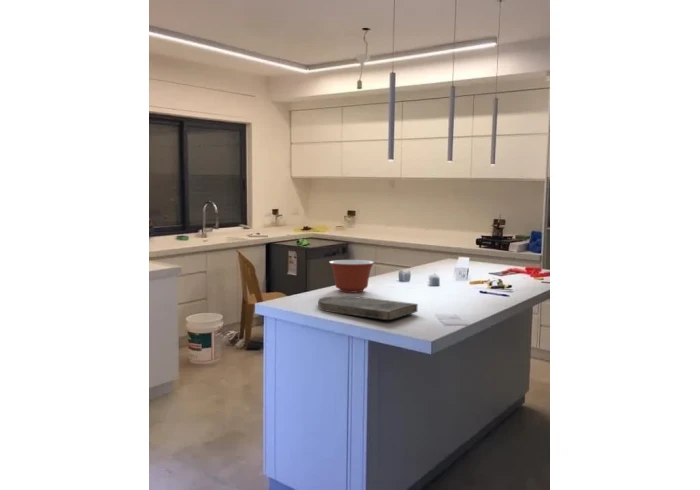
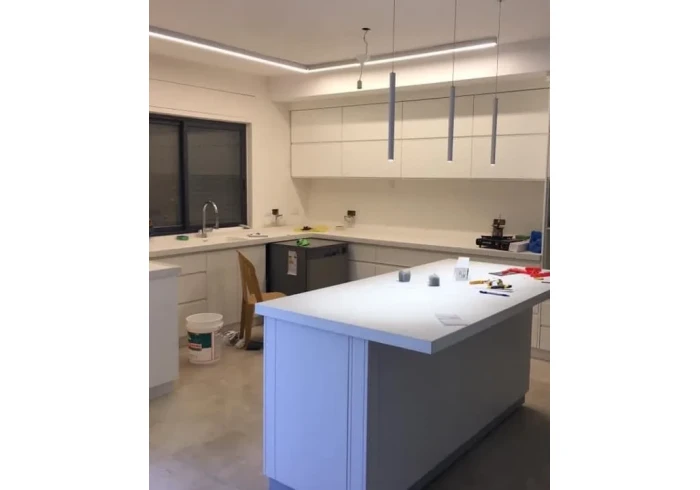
- mixing bowl [328,259,376,294]
- cutting board [317,295,419,321]
